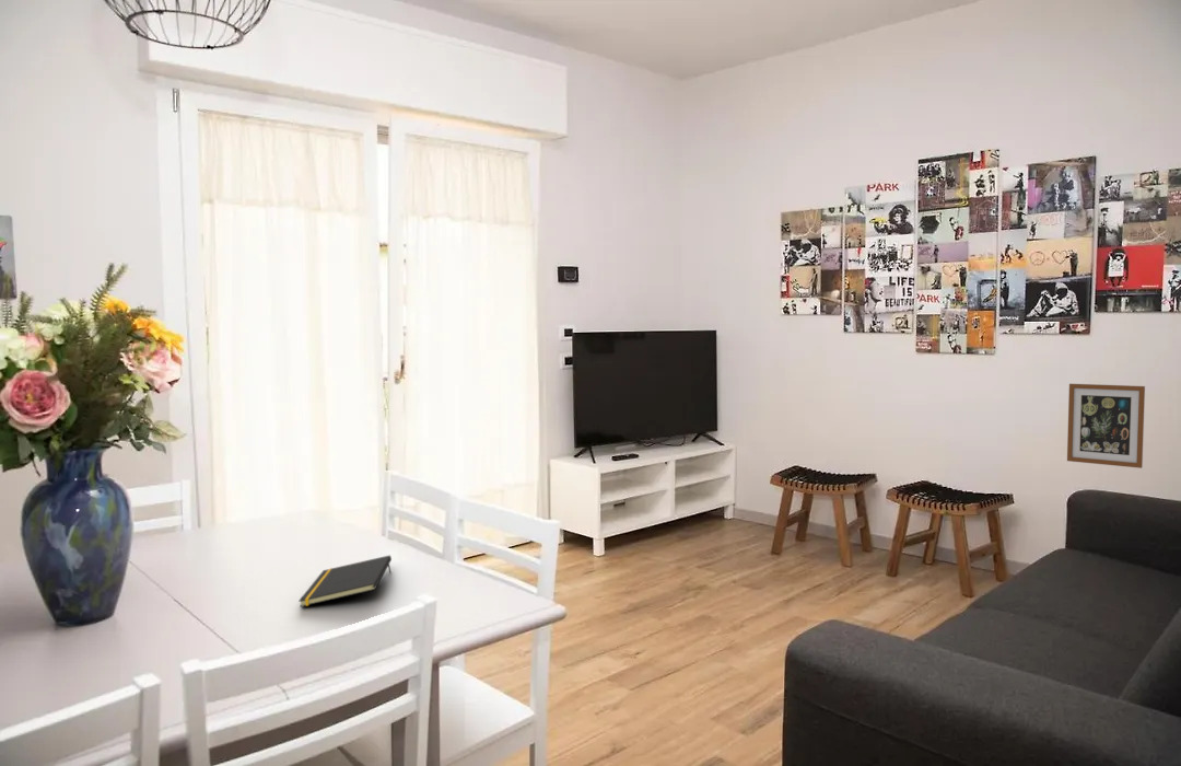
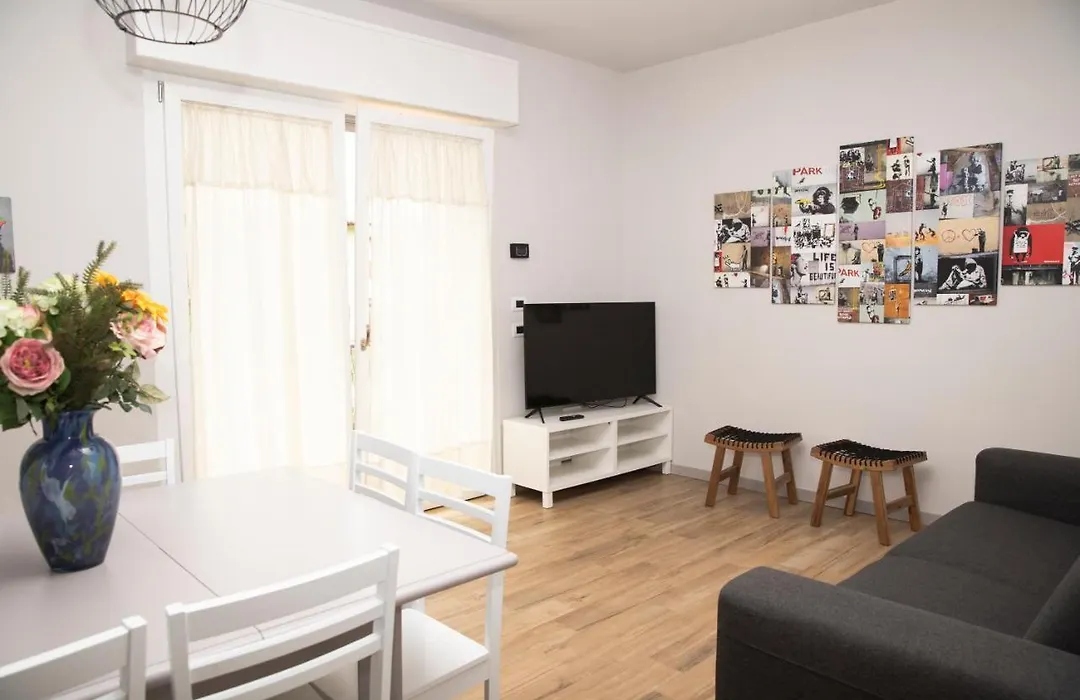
- notepad [297,554,393,608]
- wall art [1066,383,1146,469]
